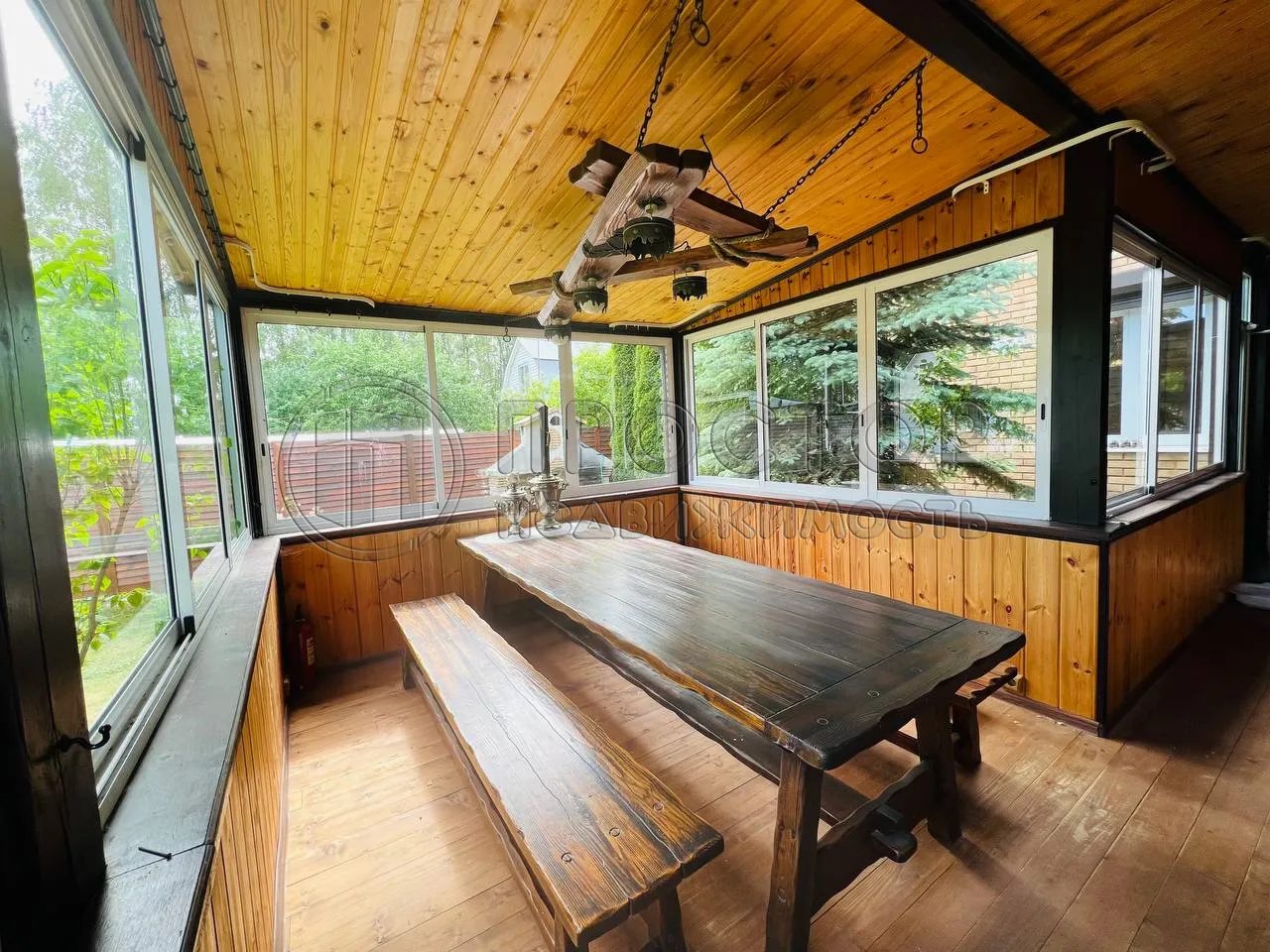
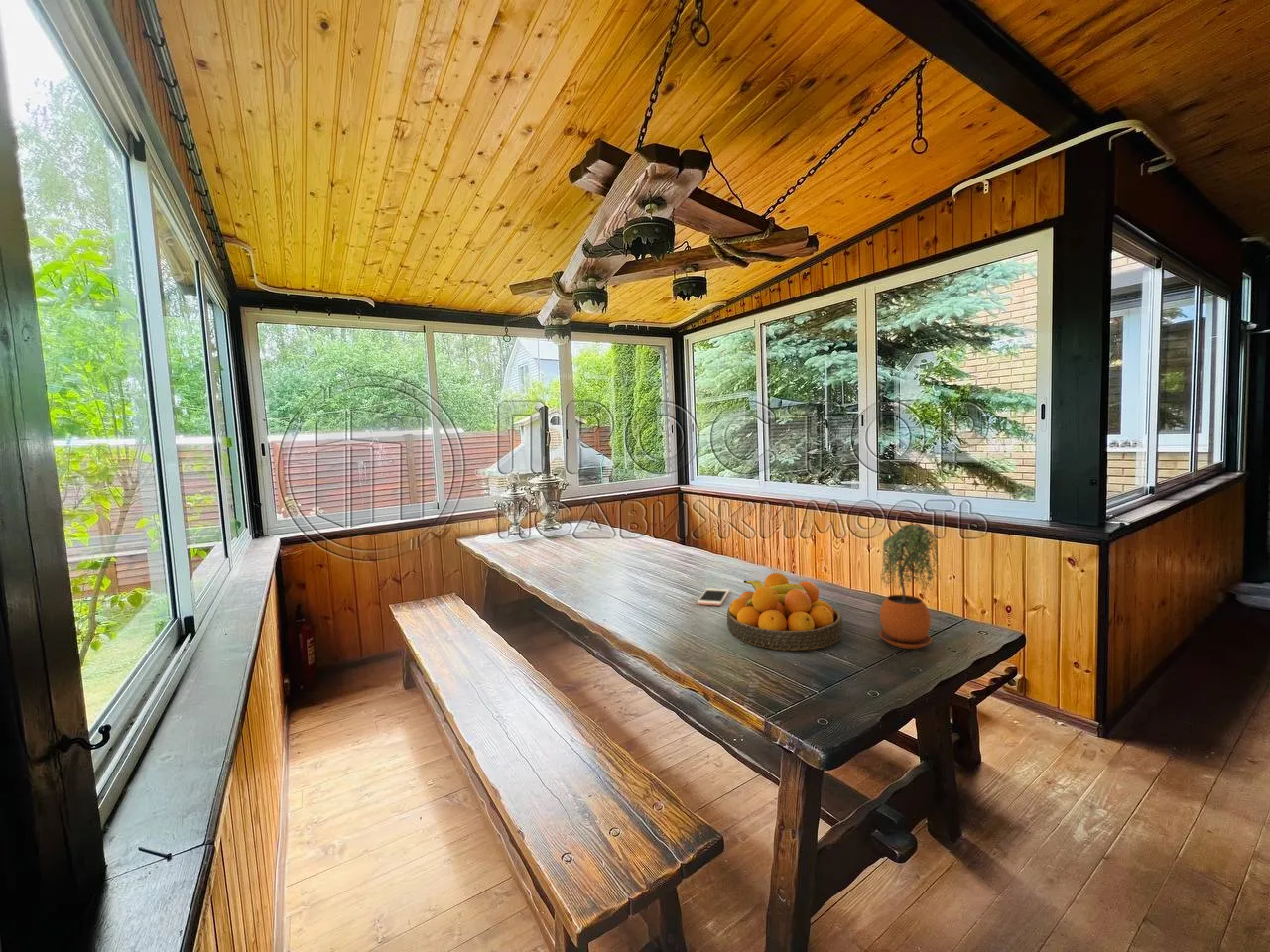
+ cell phone [697,587,730,607]
+ potted plant [878,524,942,650]
+ fruit bowl [726,572,843,652]
